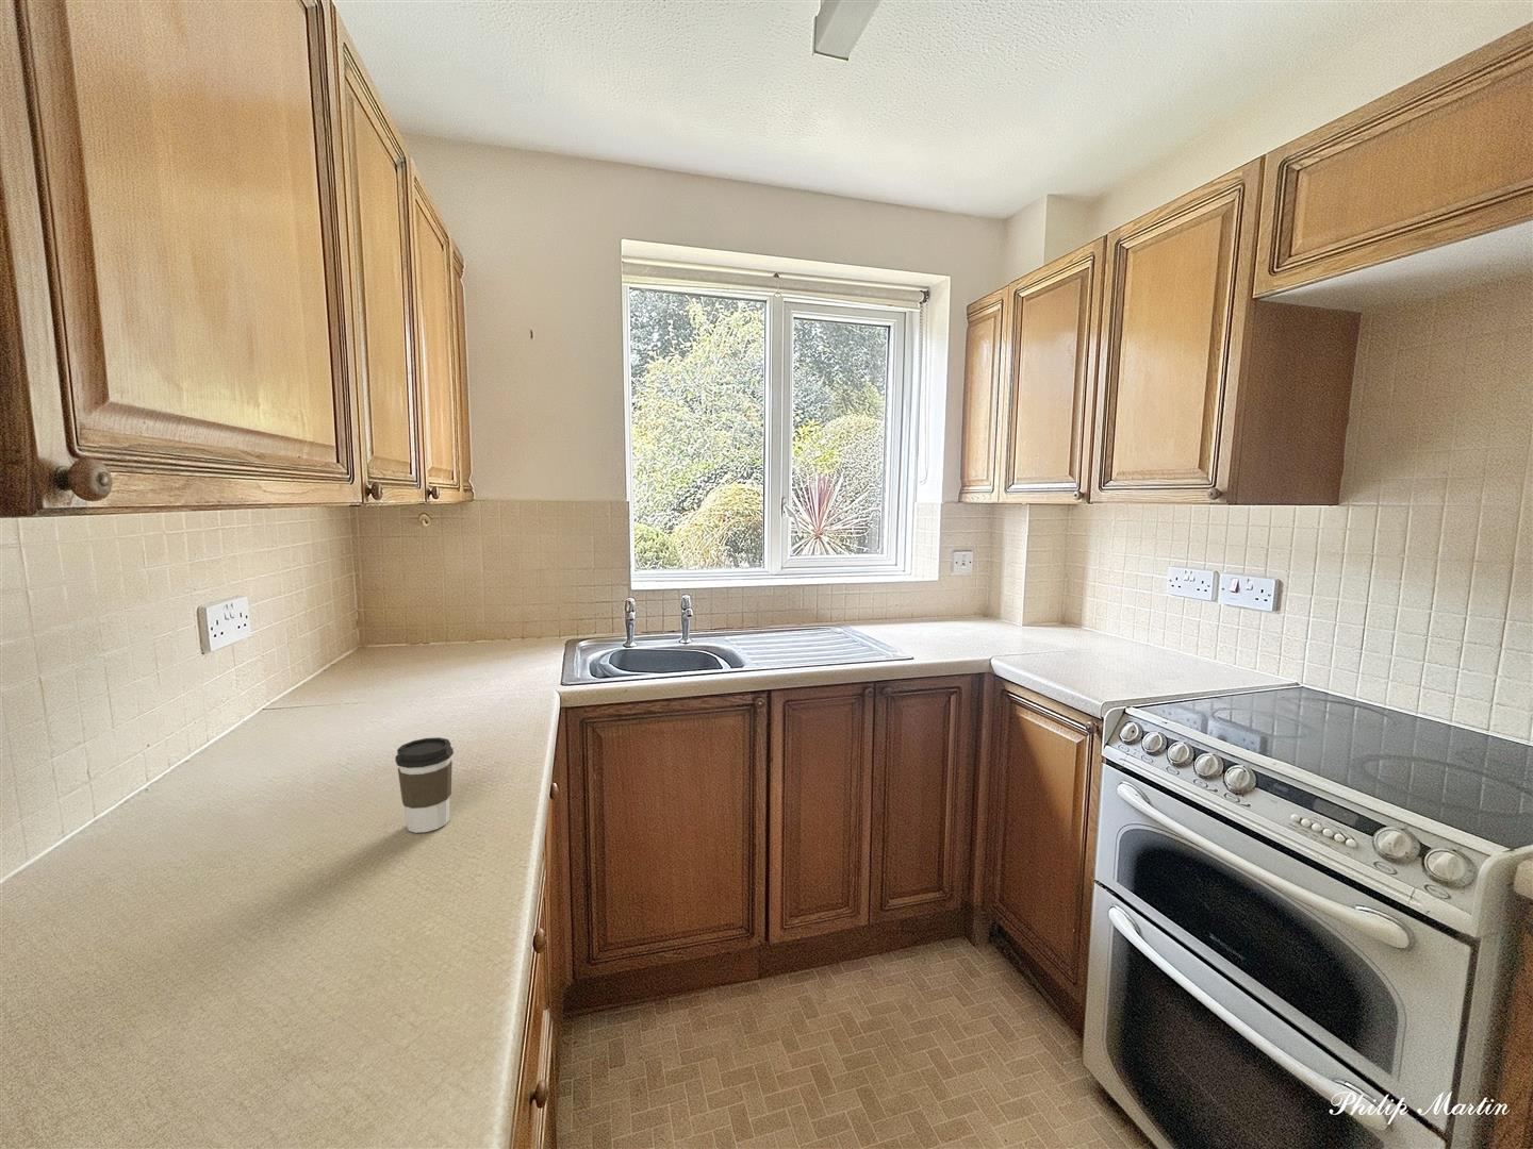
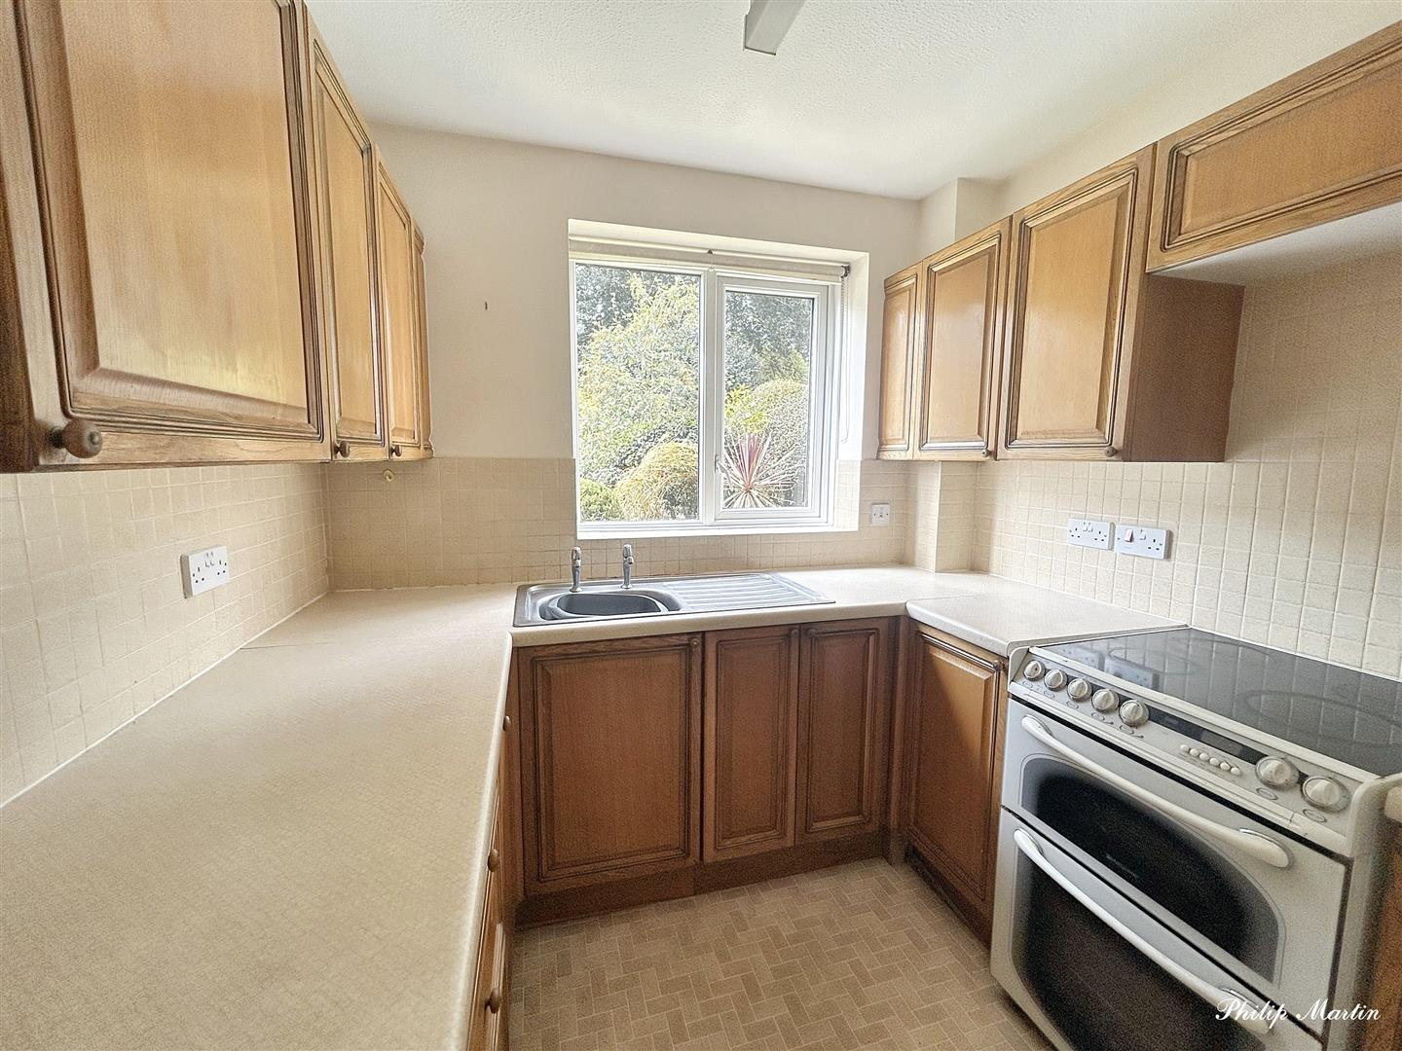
- coffee cup [394,736,455,834]
